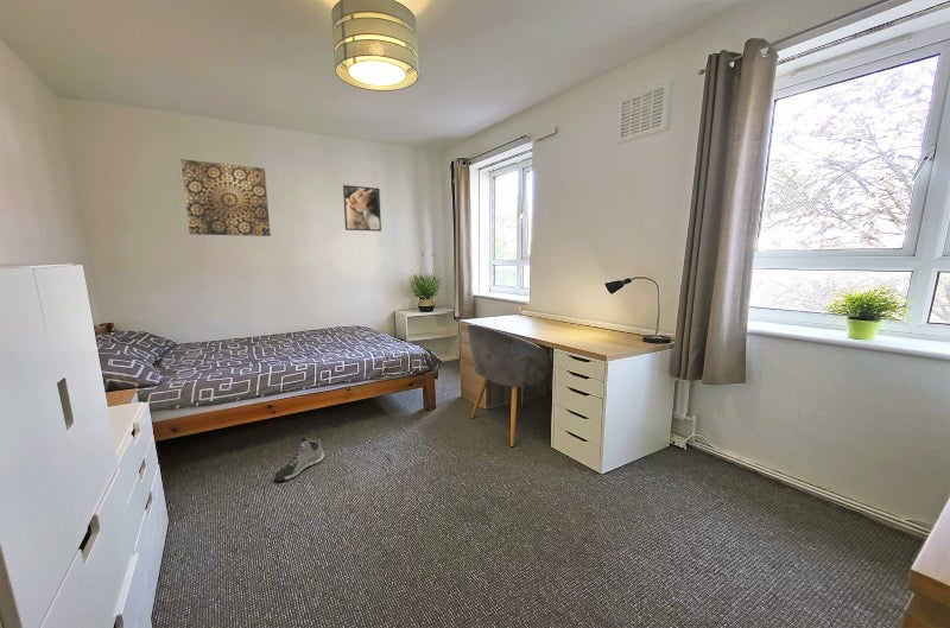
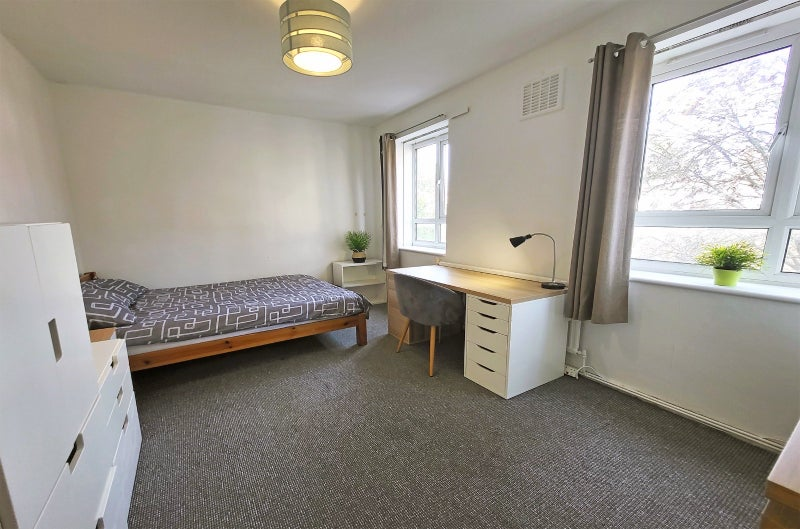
- sneaker [273,437,325,482]
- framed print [342,184,382,233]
- wall art [179,158,272,237]
